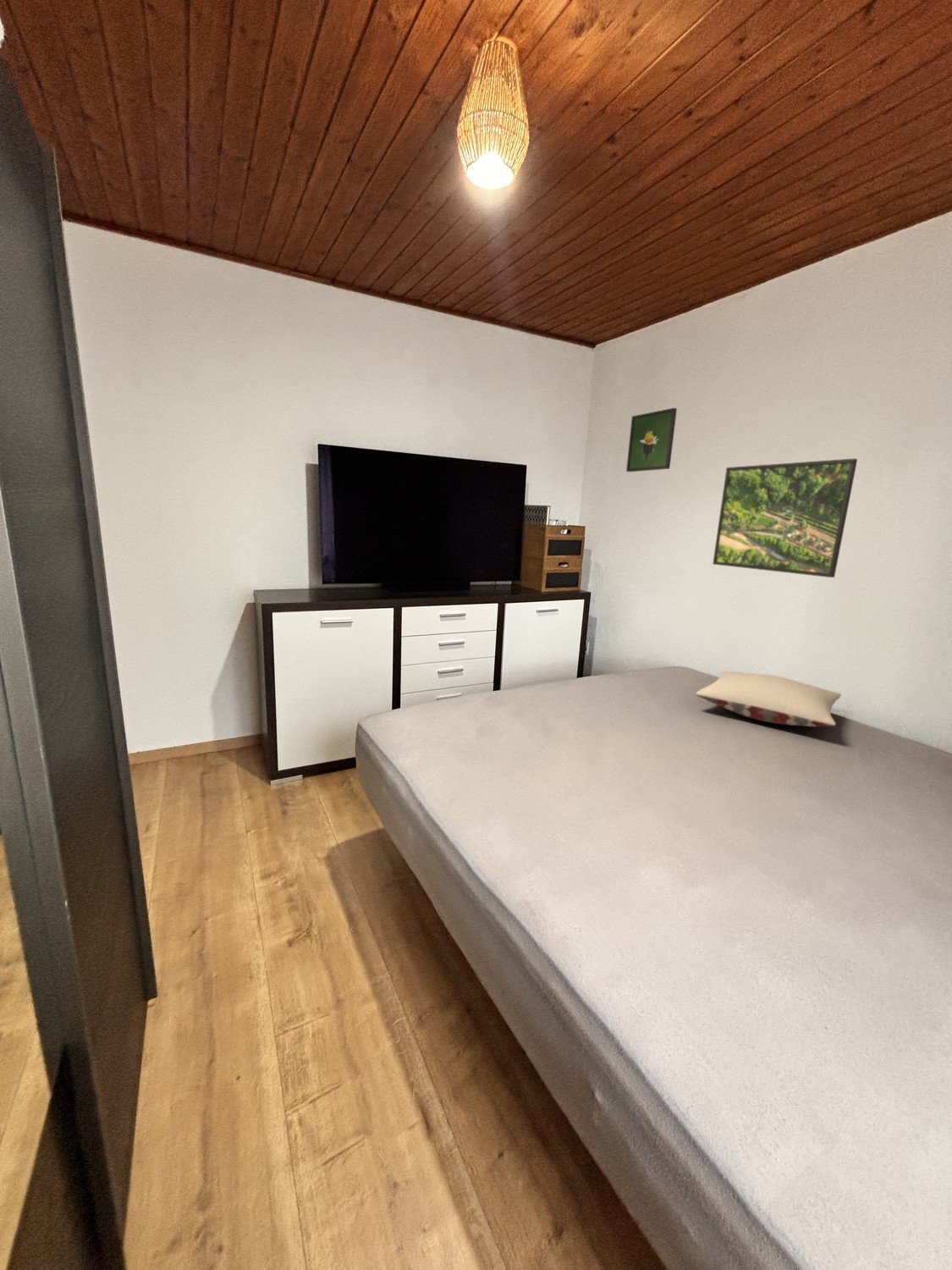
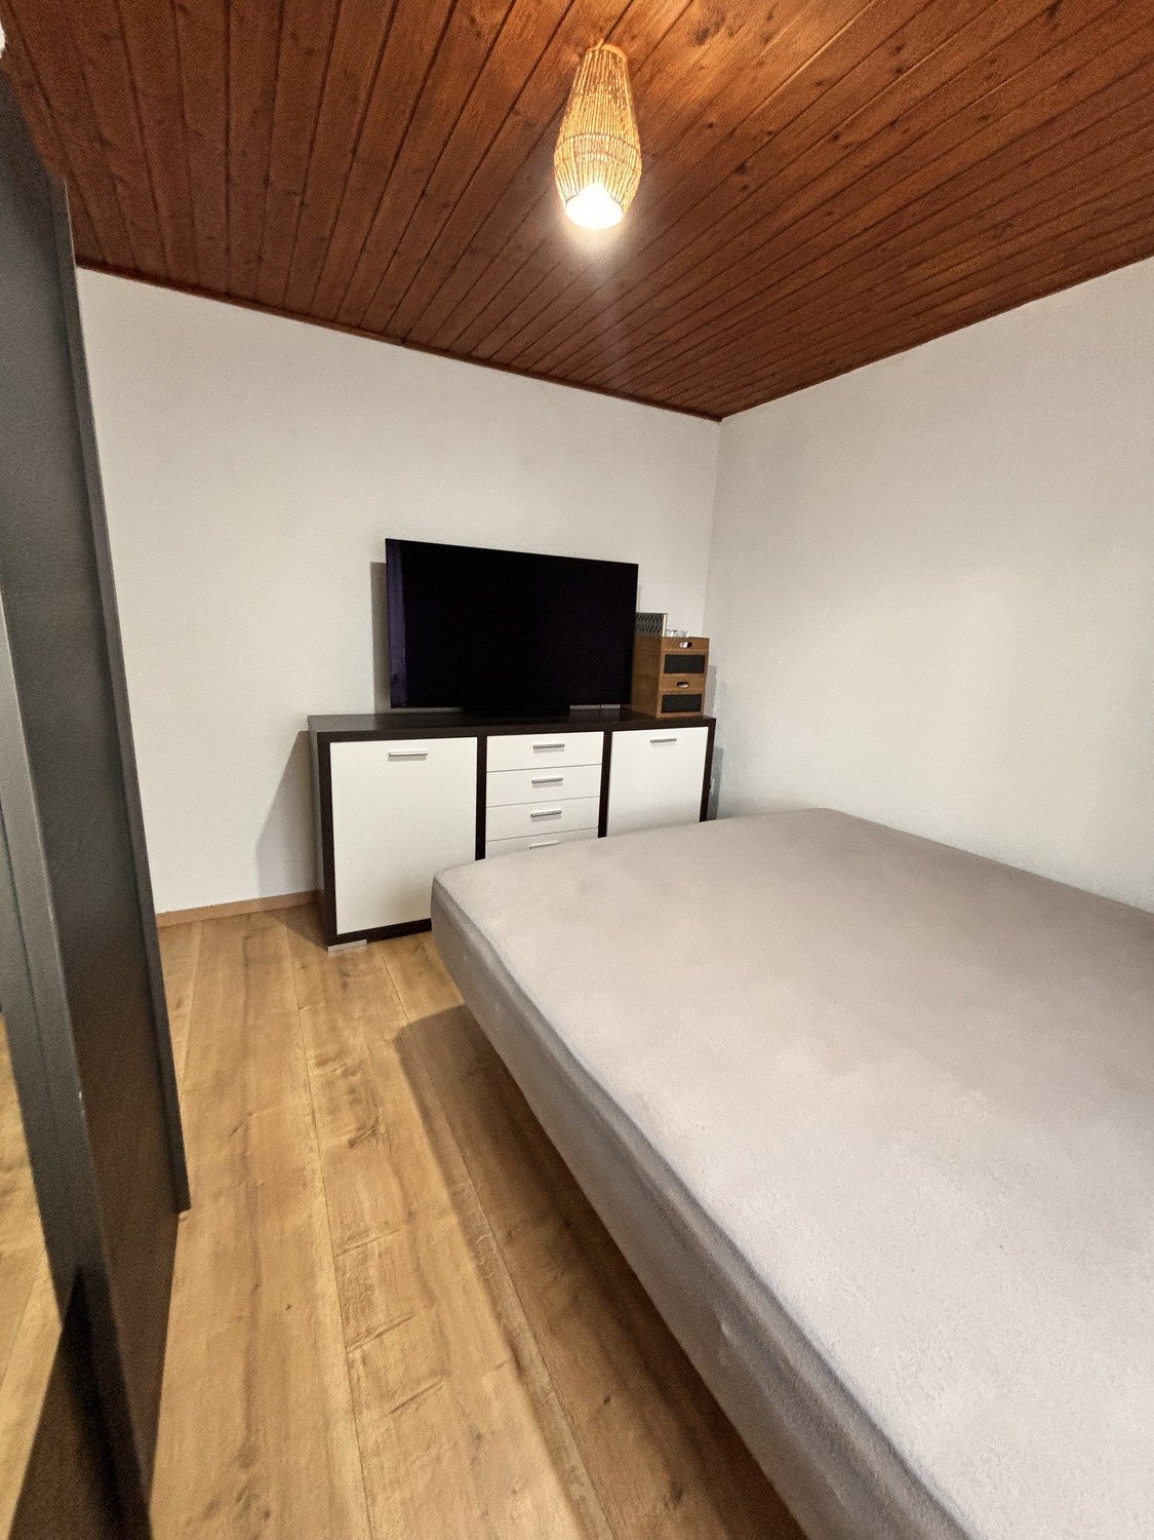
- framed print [712,458,858,578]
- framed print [625,407,678,472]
- pillow [695,671,842,727]
